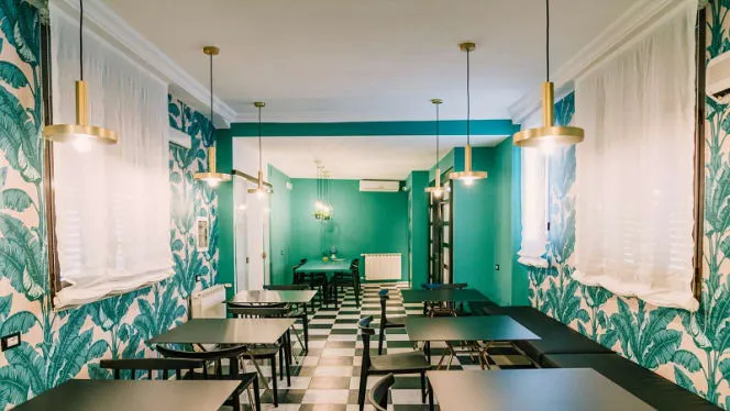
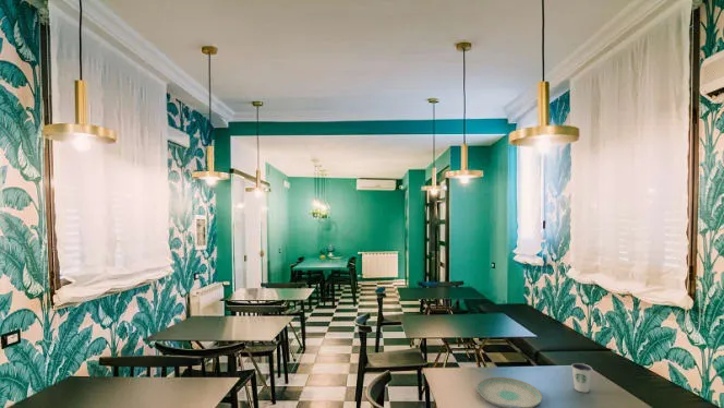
+ plate [475,376,543,408]
+ dixie cup [570,362,593,394]
